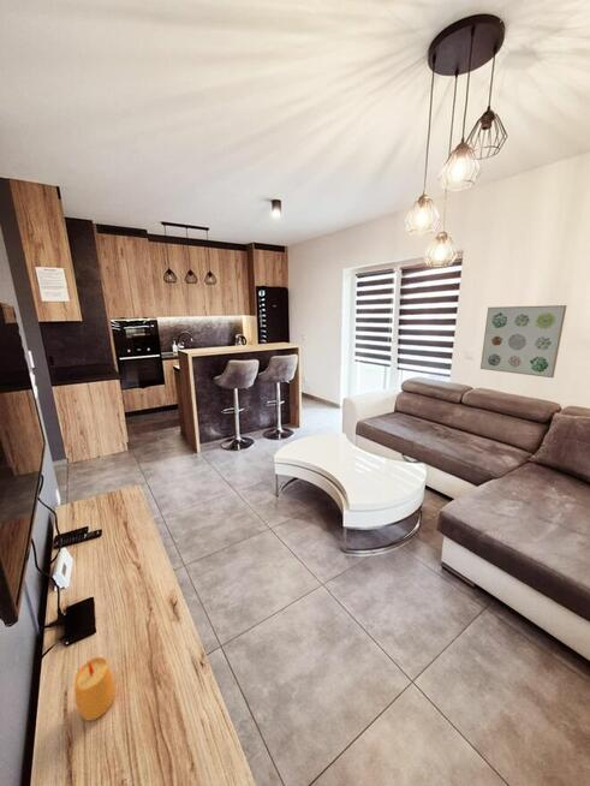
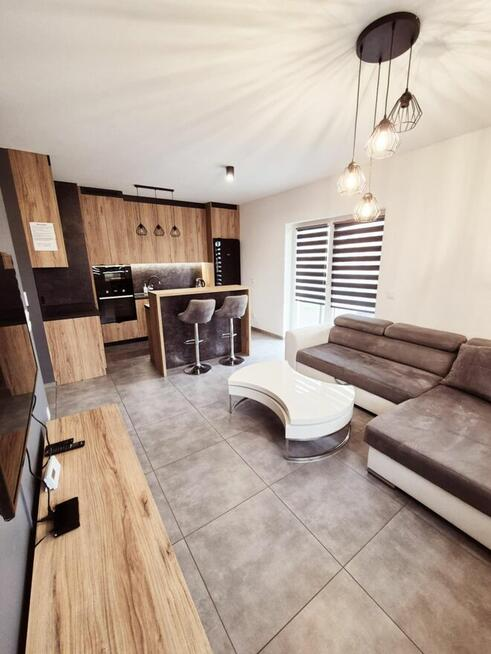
- candle [73,656,115,721]
- wall art [479,304,568,379]
